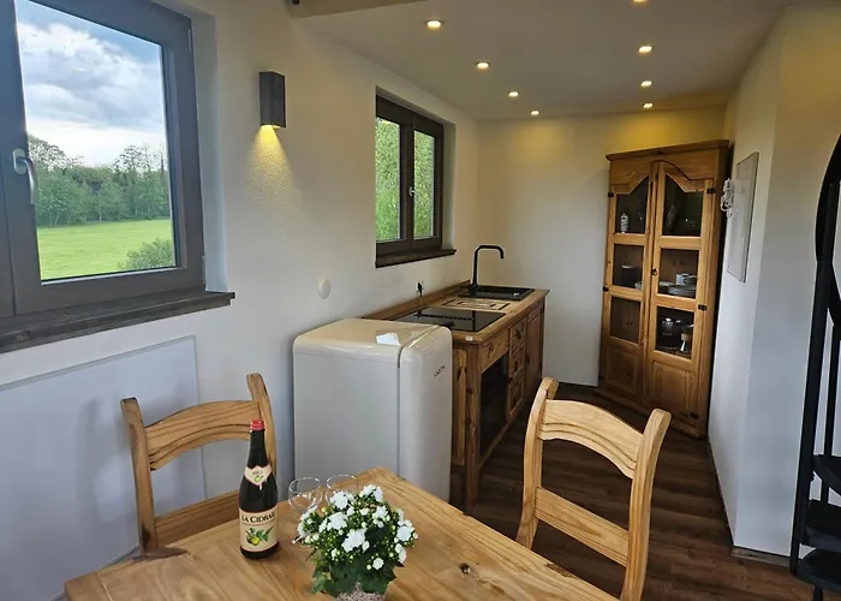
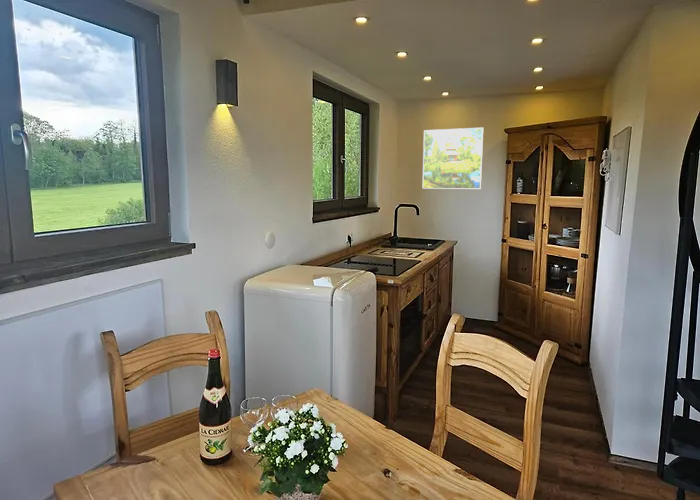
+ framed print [421,127,484,190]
